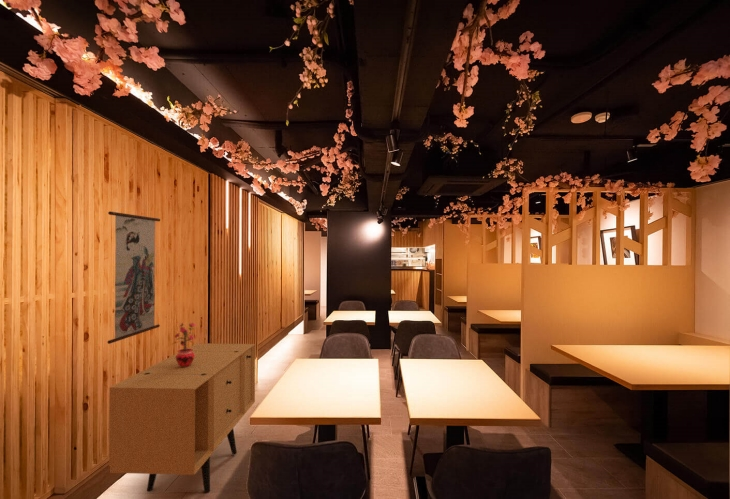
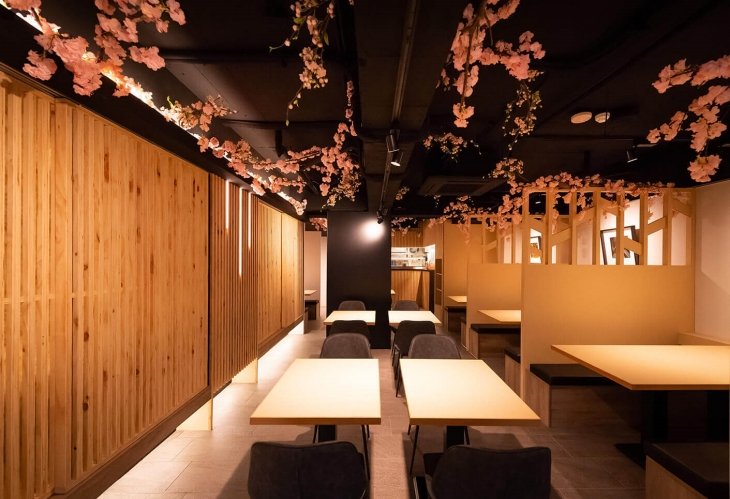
- sideboard [108,342,256,494]
- wall scroll [107,198,161,345]
- potted plant [172,322,196,367]
